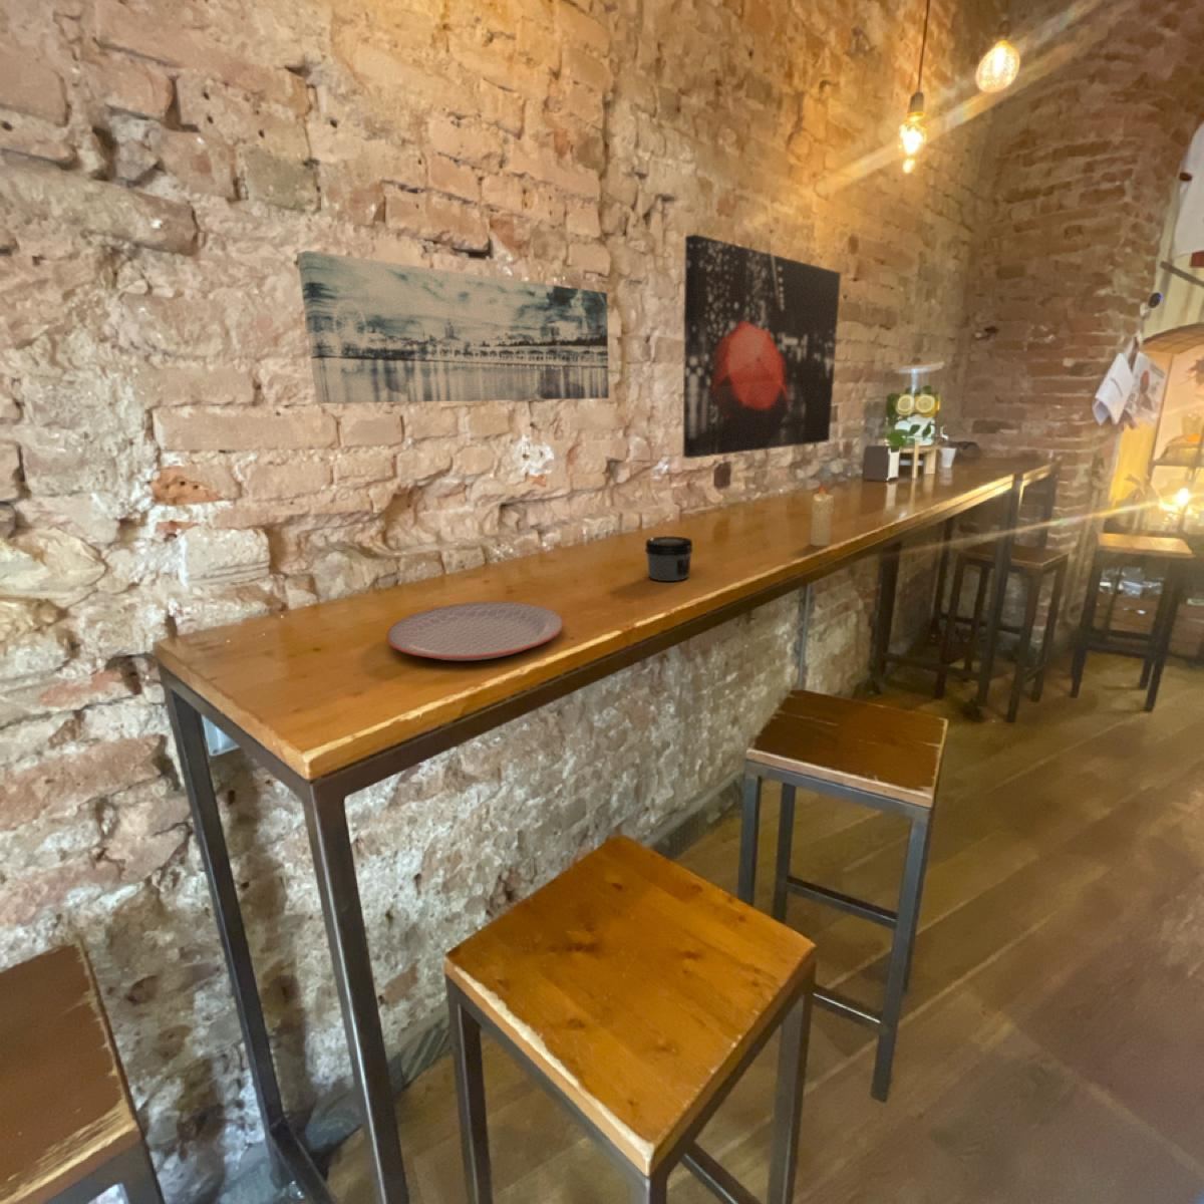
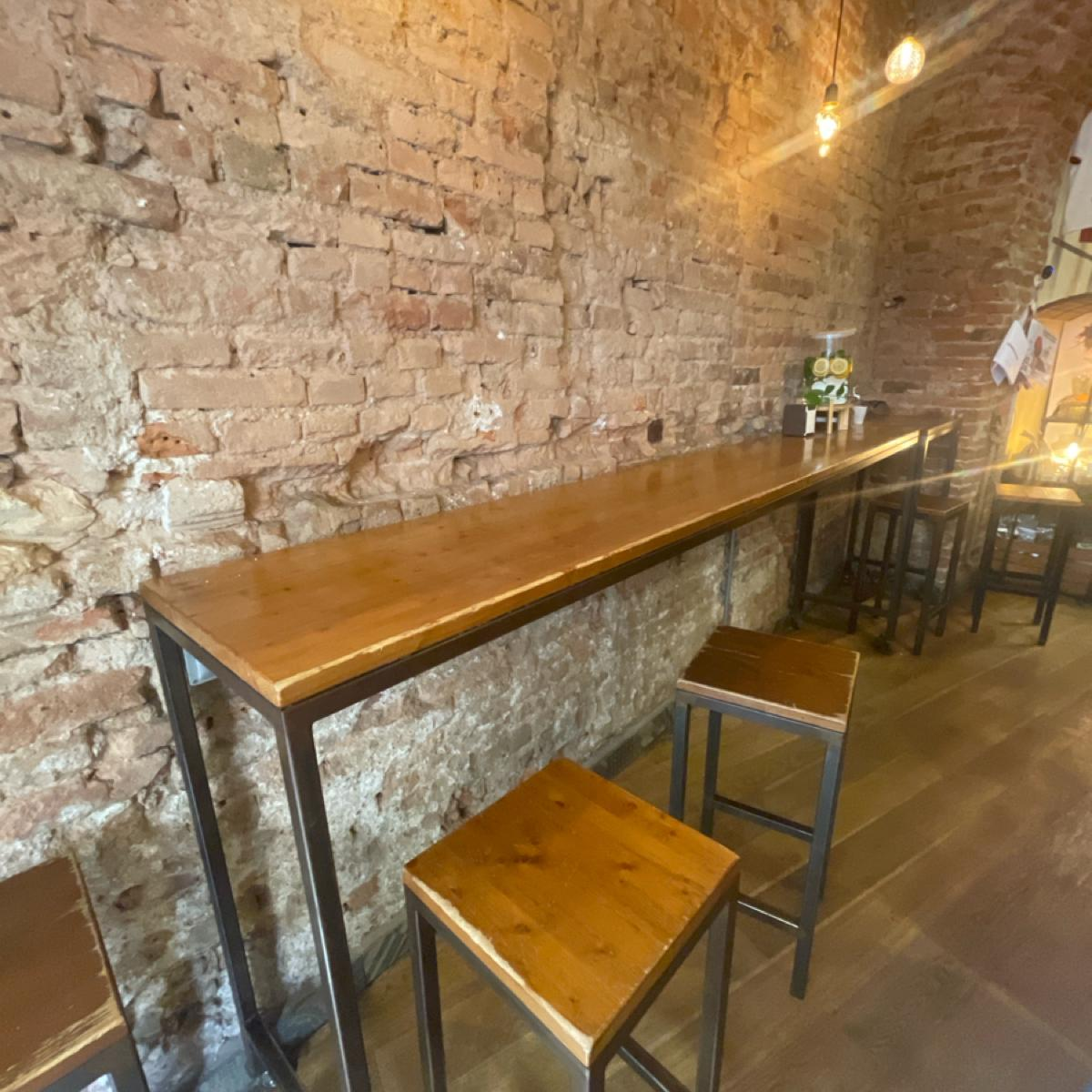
- wall art [295,250,610,405]
- wall art [682,234,841,460]
- jar [644,536,695,582]
- plate [385,600,565,662]
- candle [809,484,835,547]
